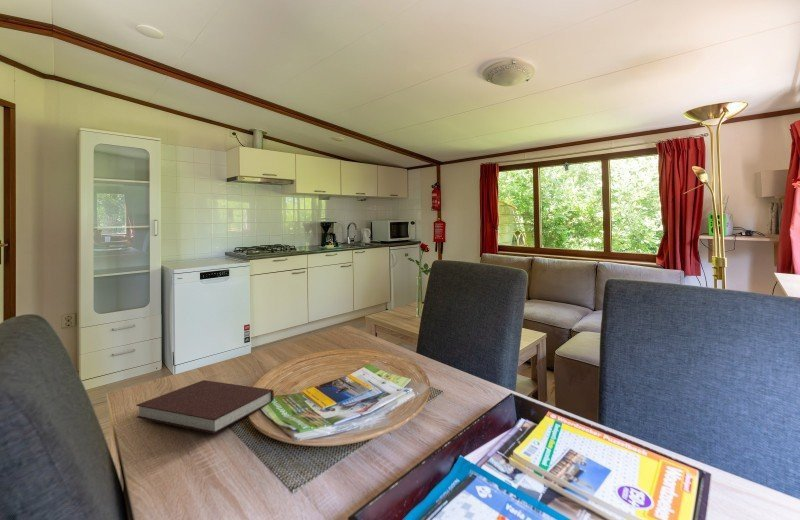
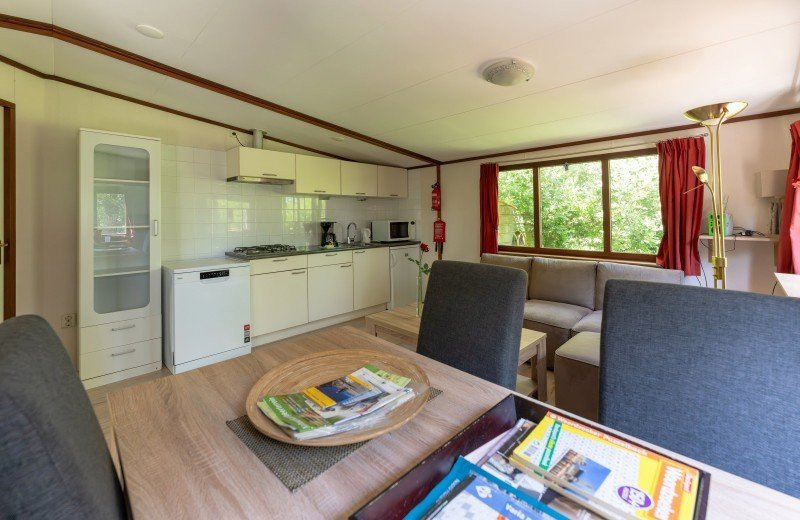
- notebook [135,379,275,435]
